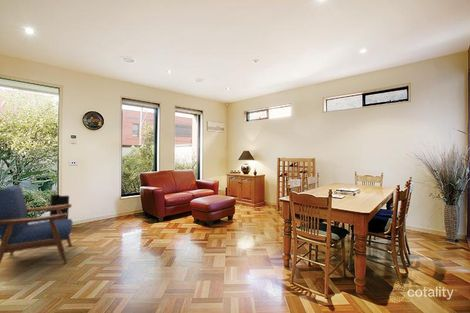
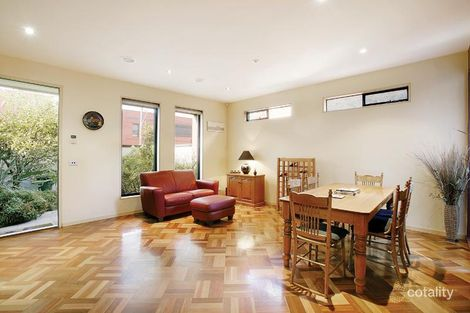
- armchair [0,184,74,265]
- speaker [49,194,70,220]
